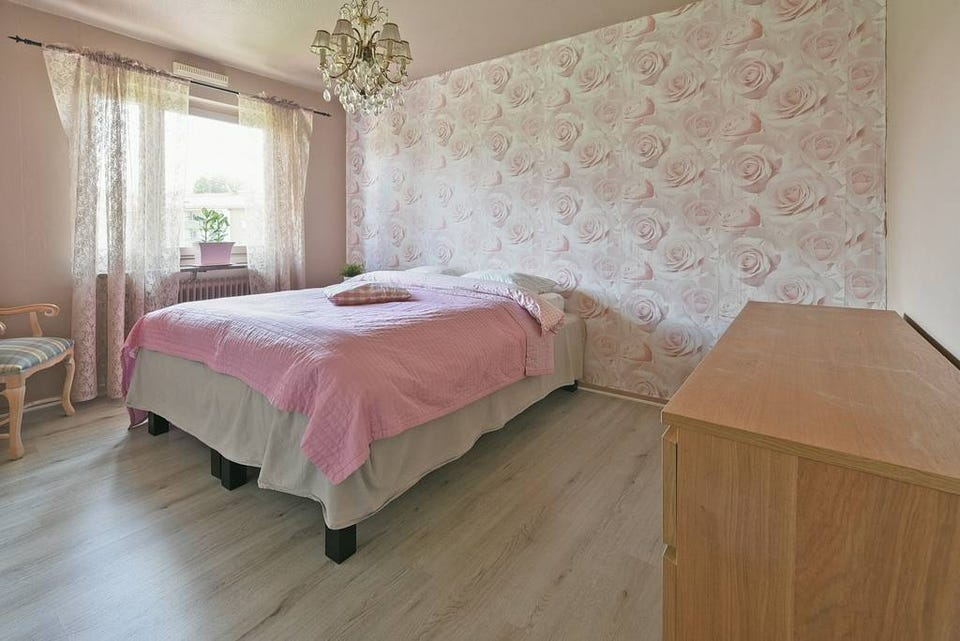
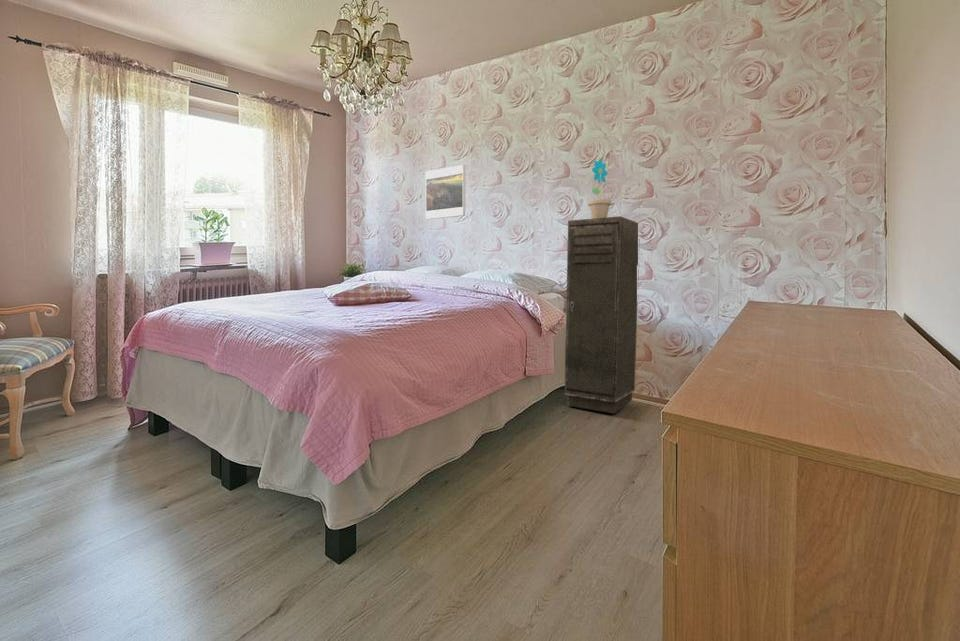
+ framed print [425,164,466,220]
+ flowerpot [587,157,613,219]
+ storage cabinet [564,215,639,414]
